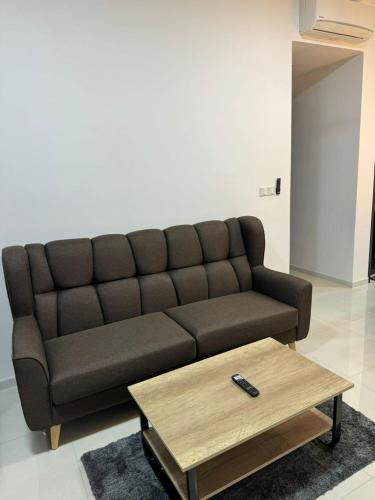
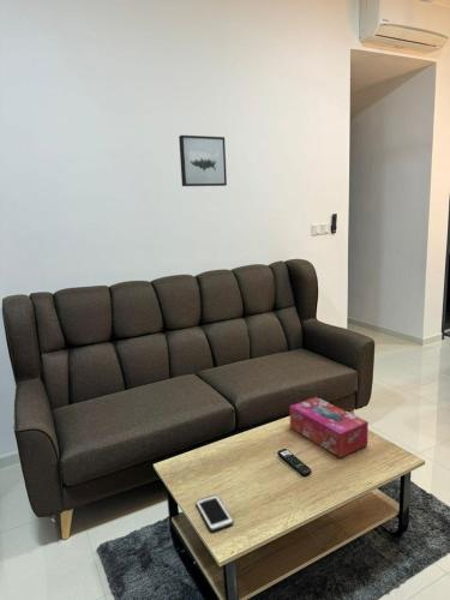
+ tissue box [289,396,370,458]
+ cell phone [194,494,234,533]
+ wall art [178,134,228,187]
